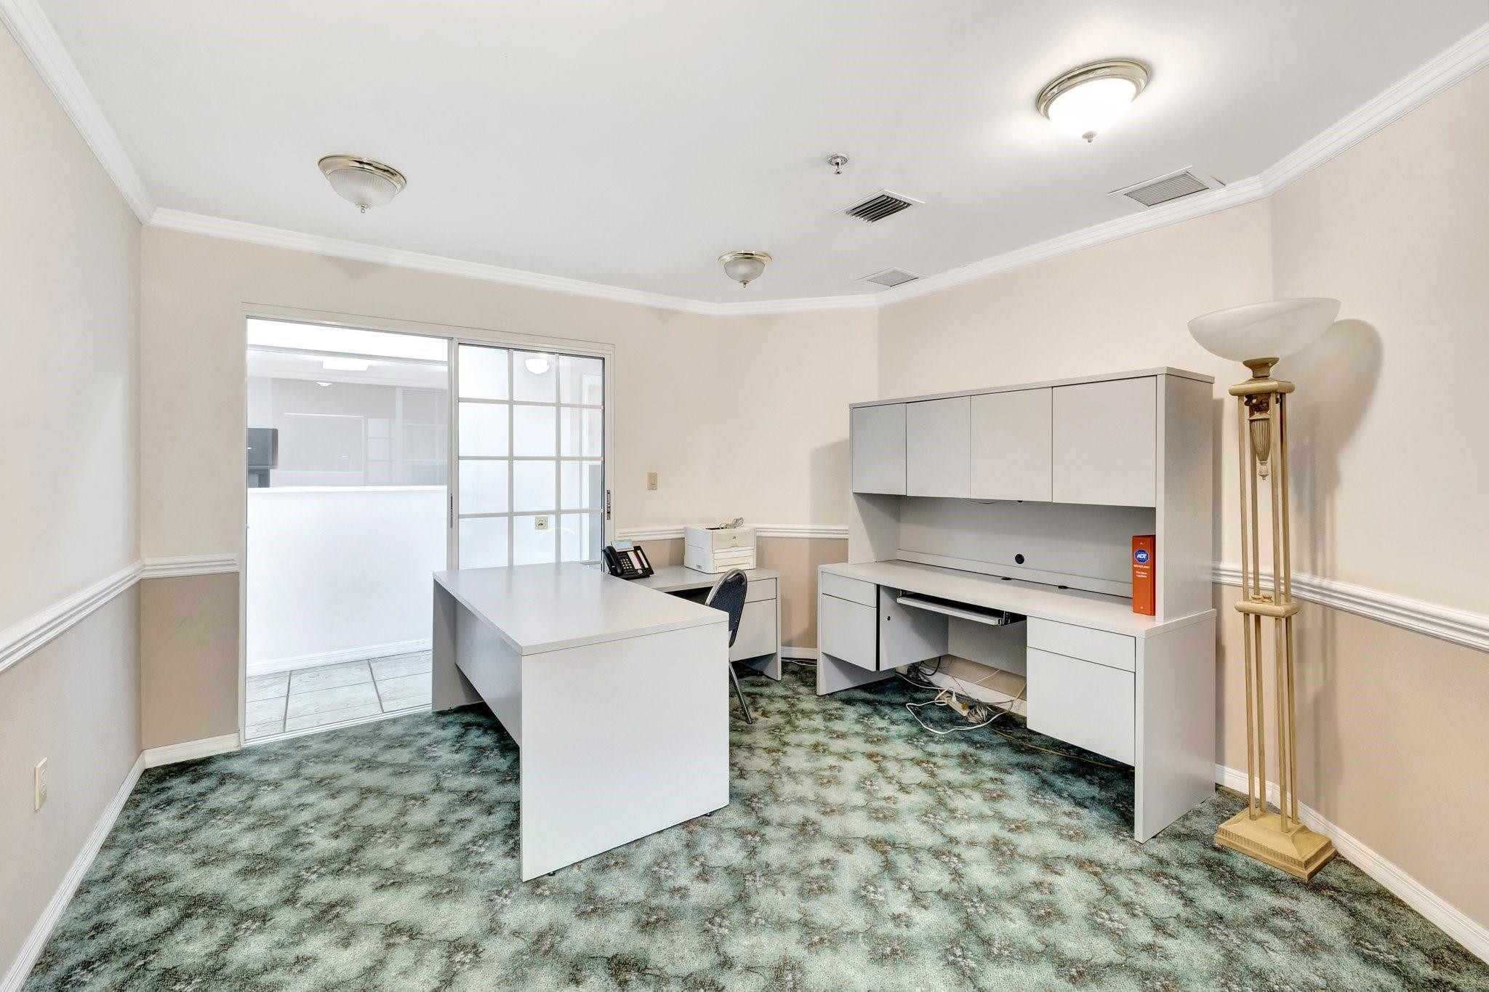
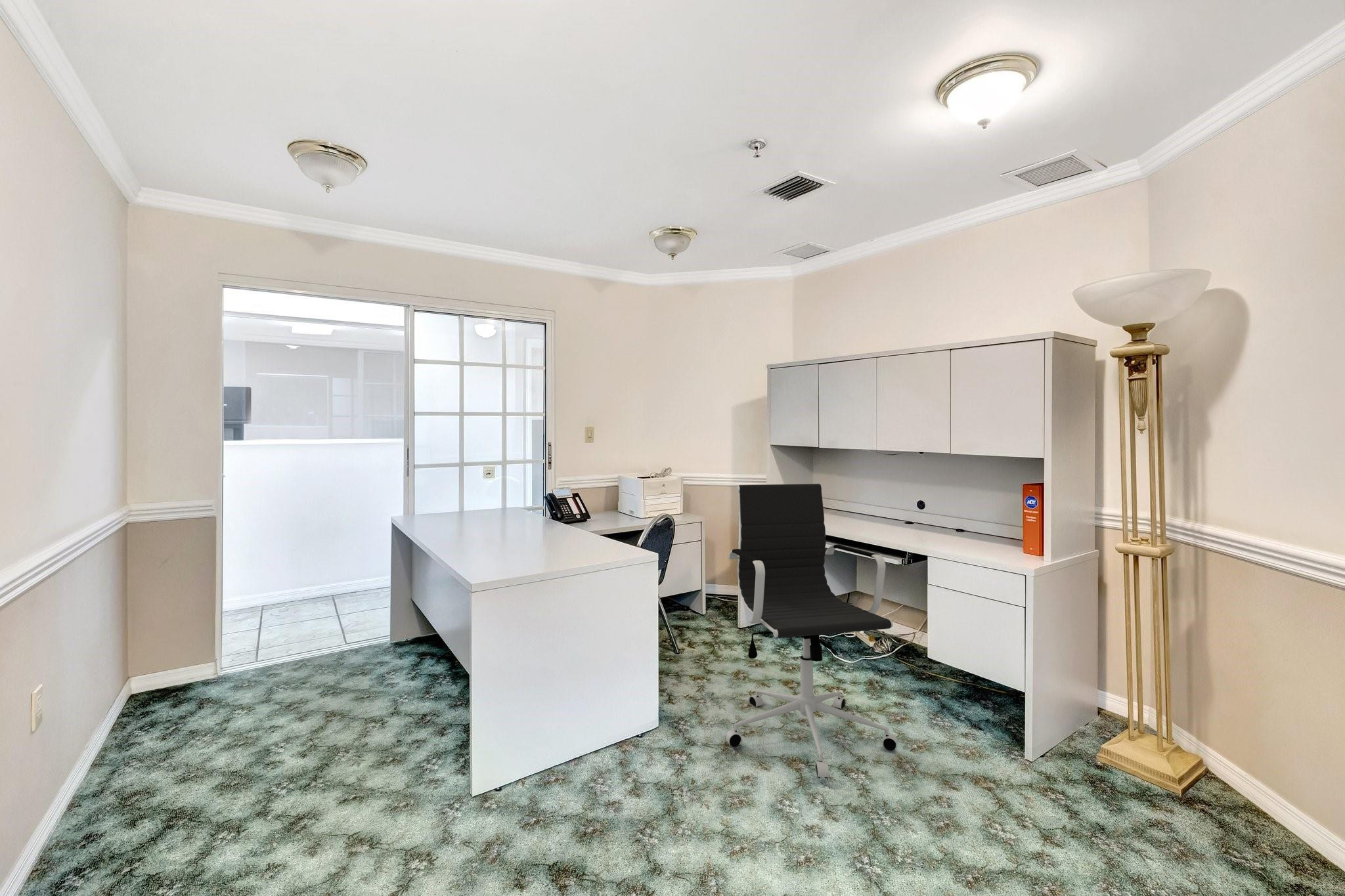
+ office chair [725,483,898,779]
